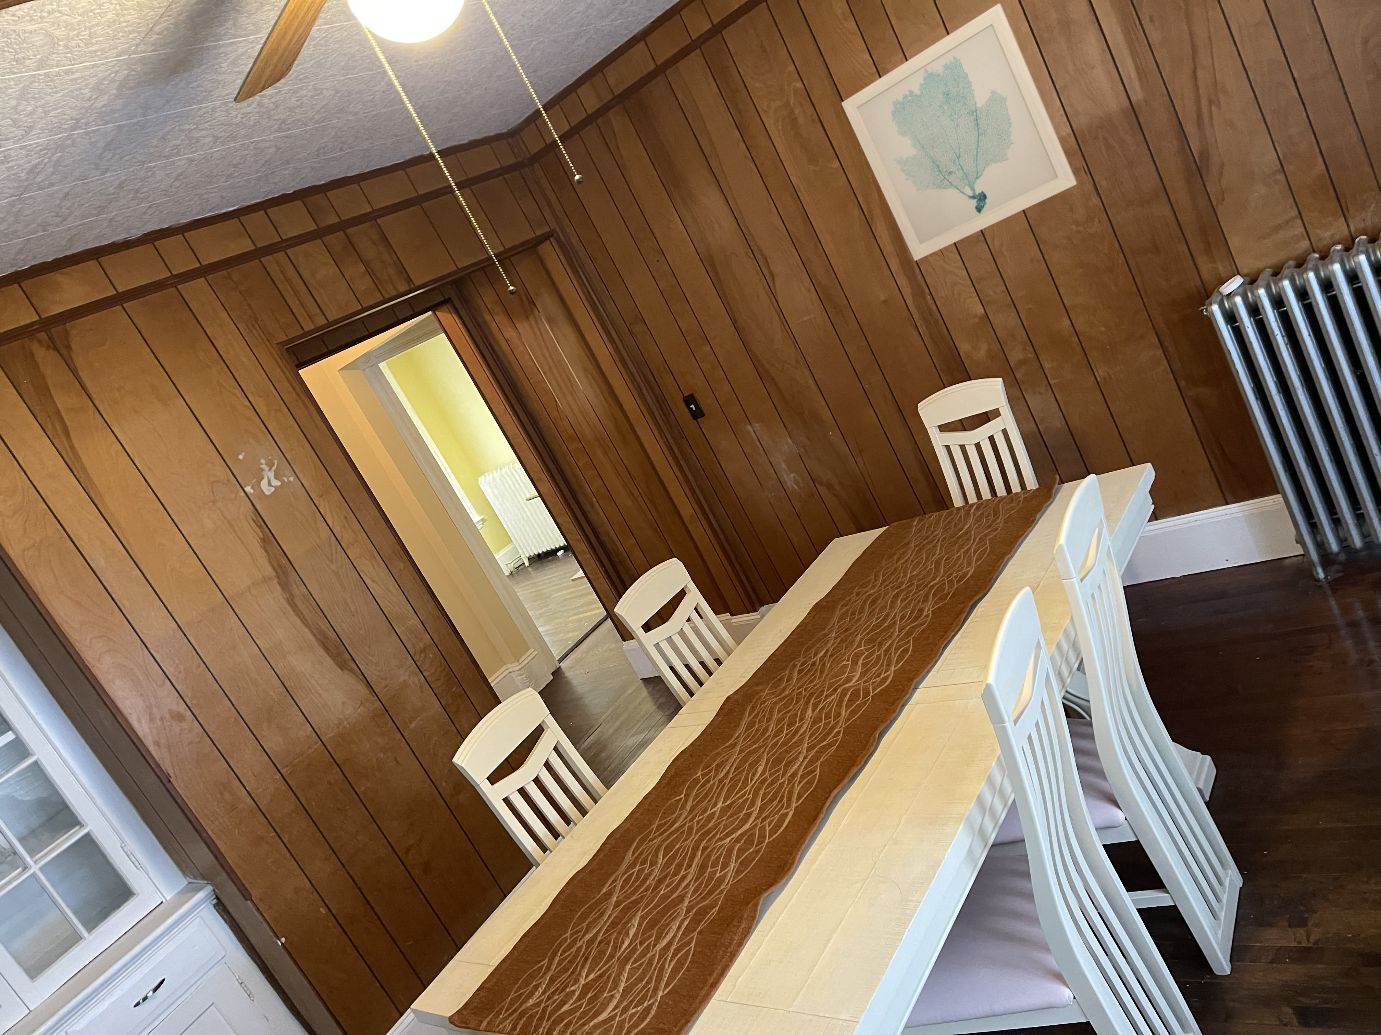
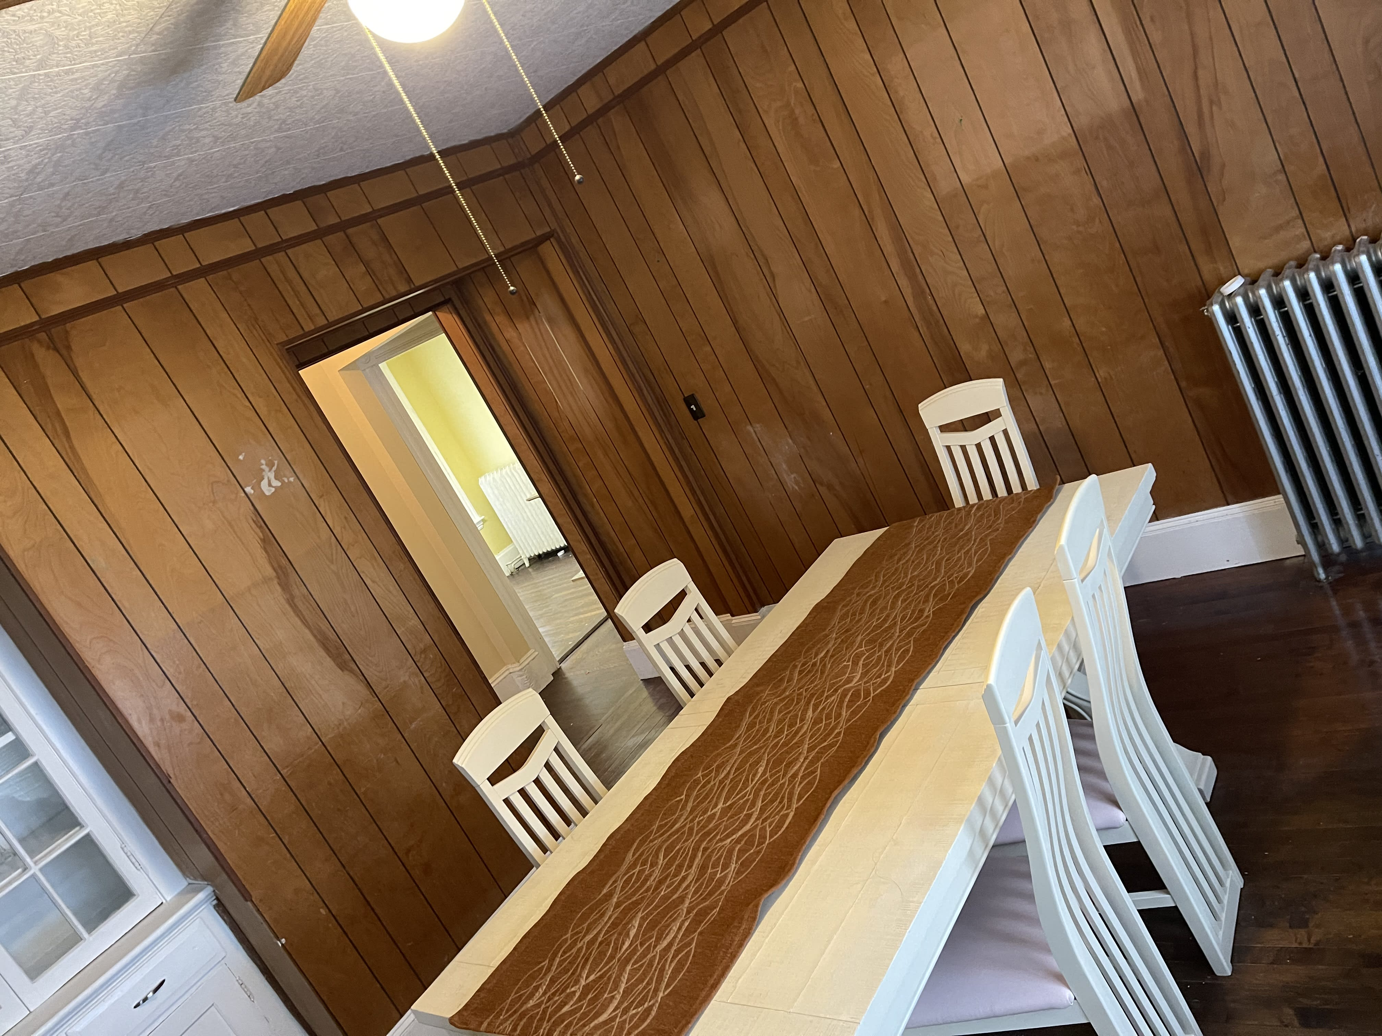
- wall art [842,3,1078,261]
